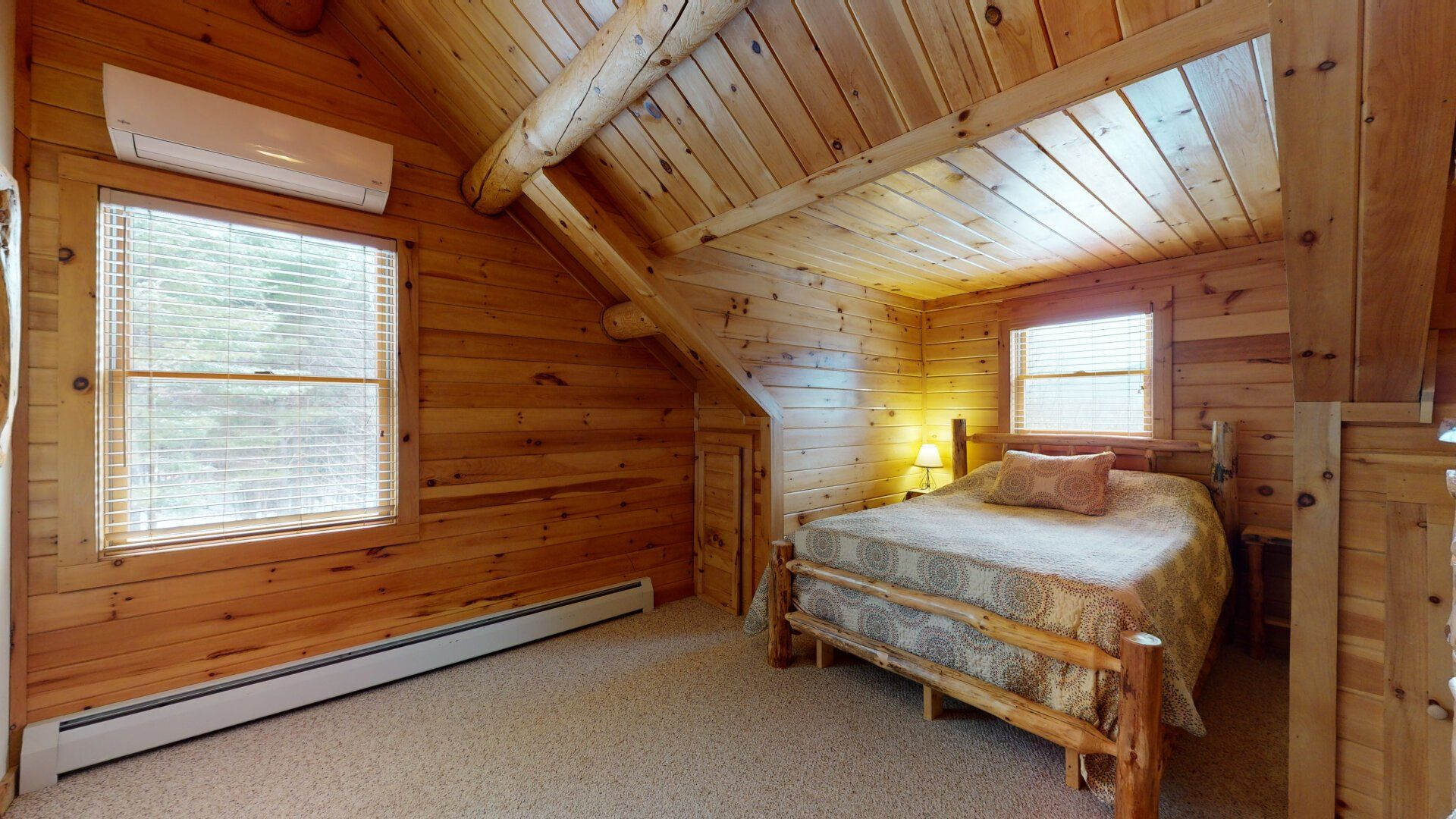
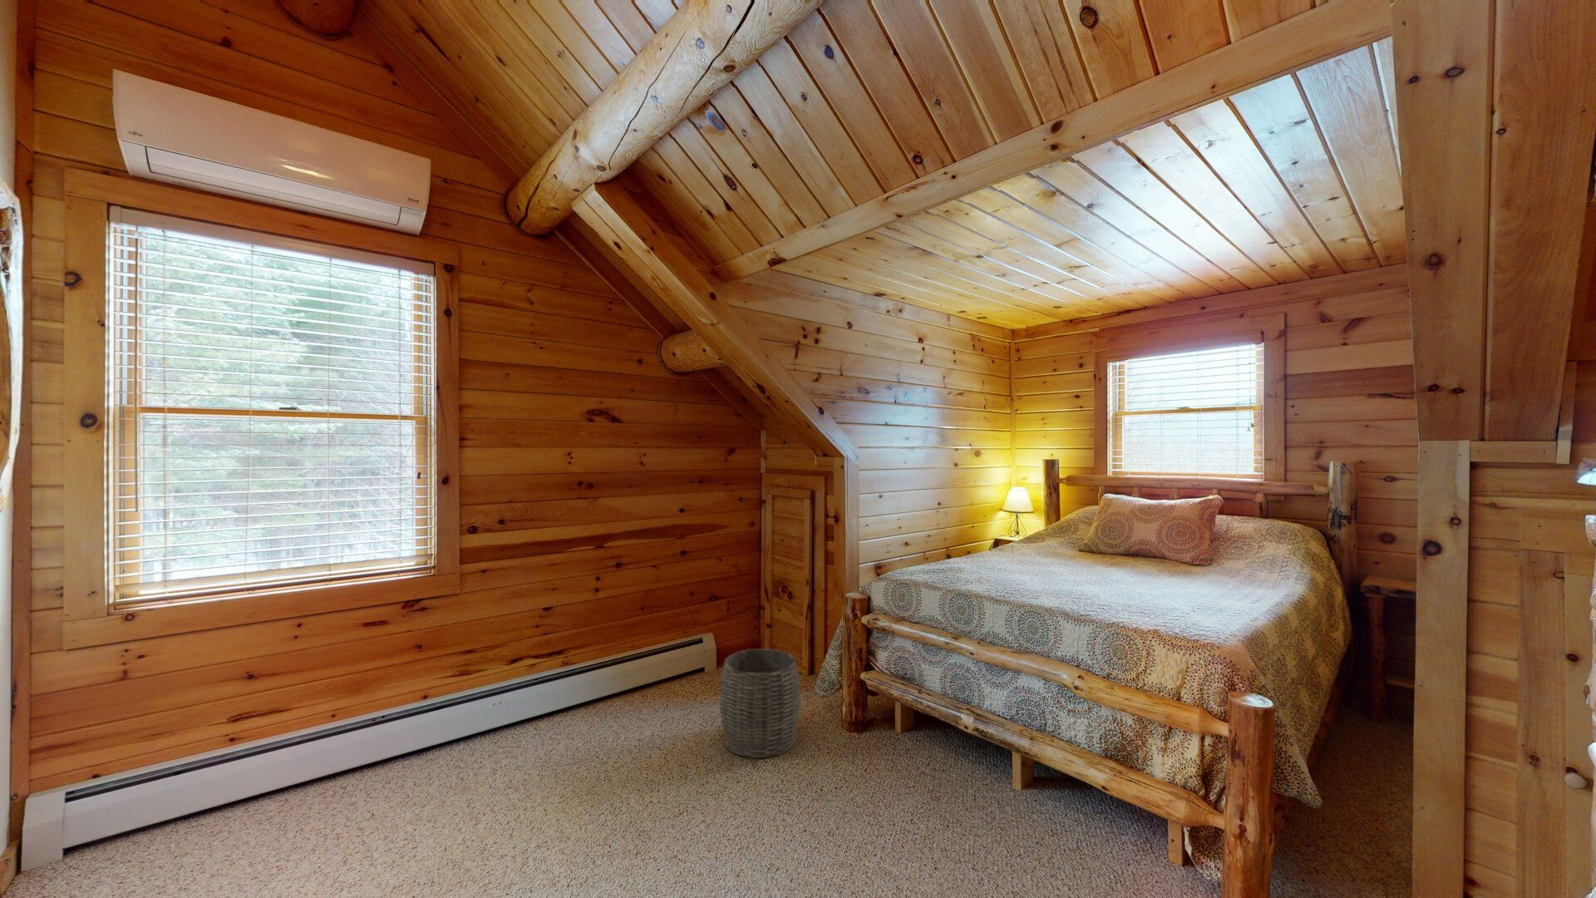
+ woven basket [719,648,801,759]
